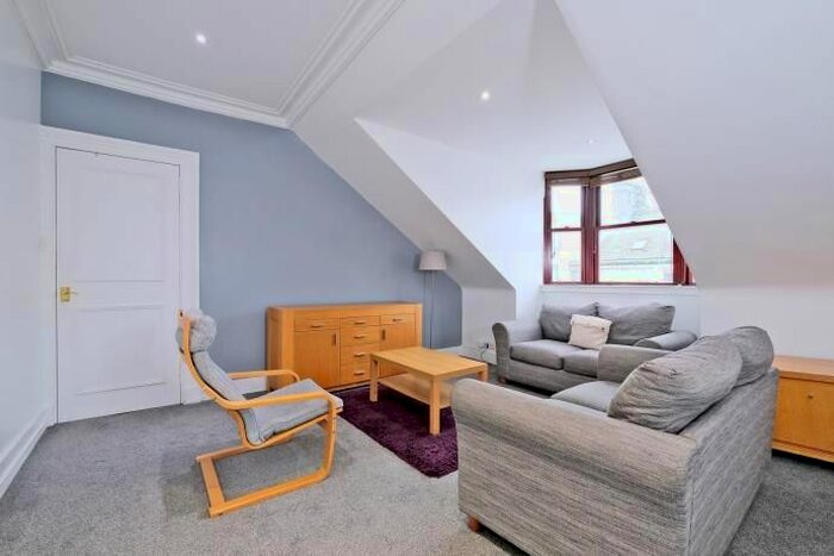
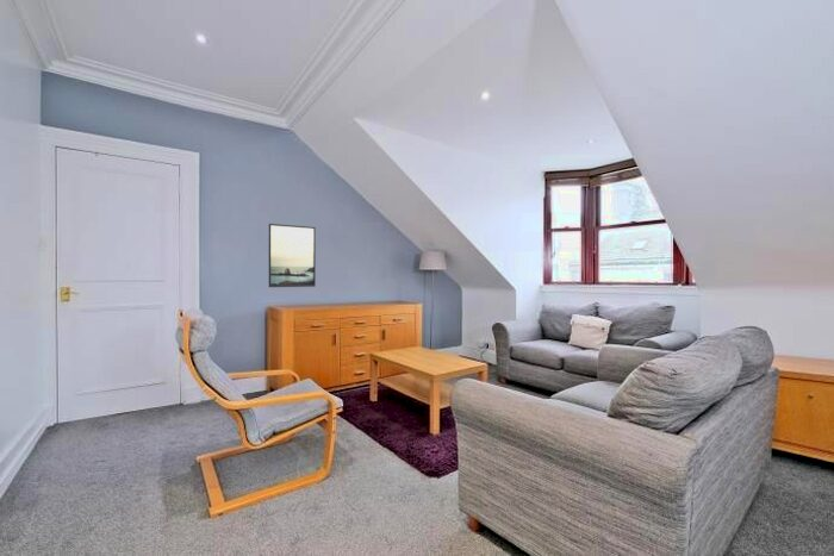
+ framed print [268,223,317,288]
